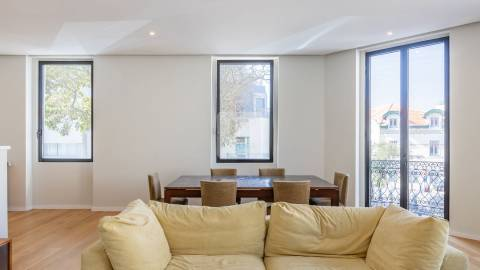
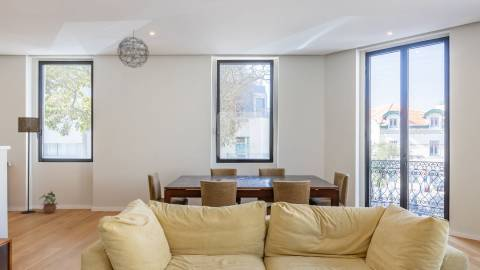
+ pendant light [116,28,150,69]
+ potted plant [38,190,59,214]
+ floor lamp [17,116,41,215]
